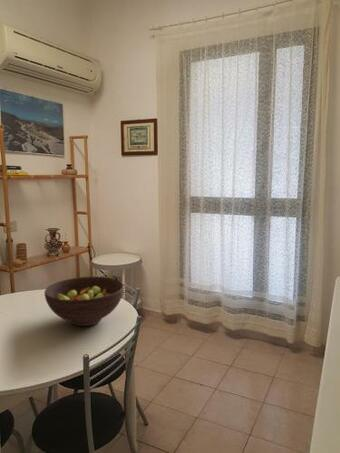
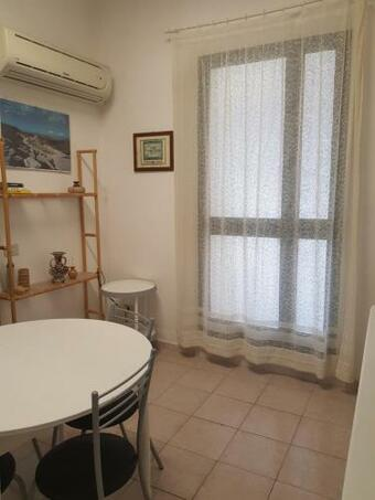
- fruit bowl [44,276,125,327]
